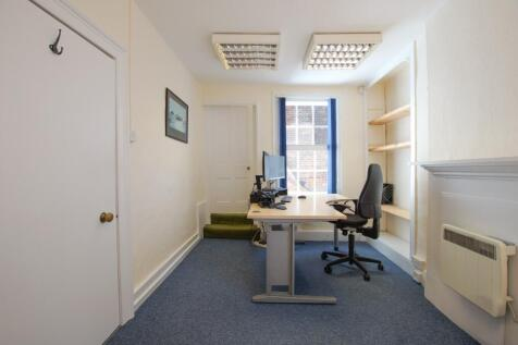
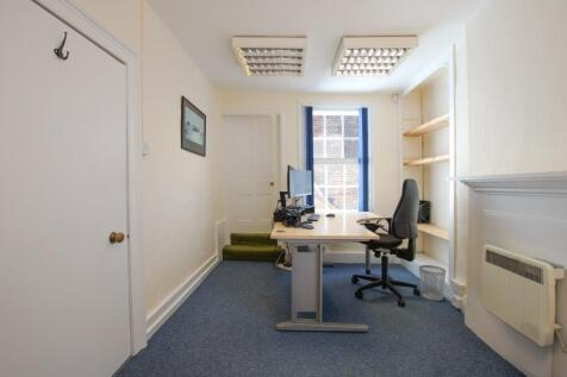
+ wastebasket [418,264,447,302]
